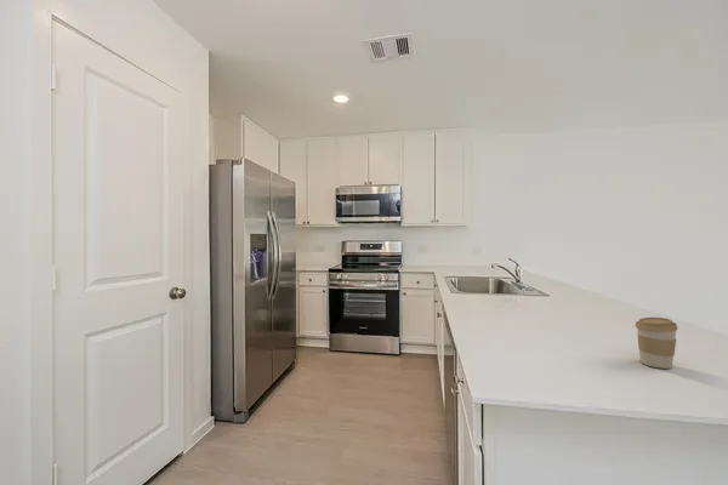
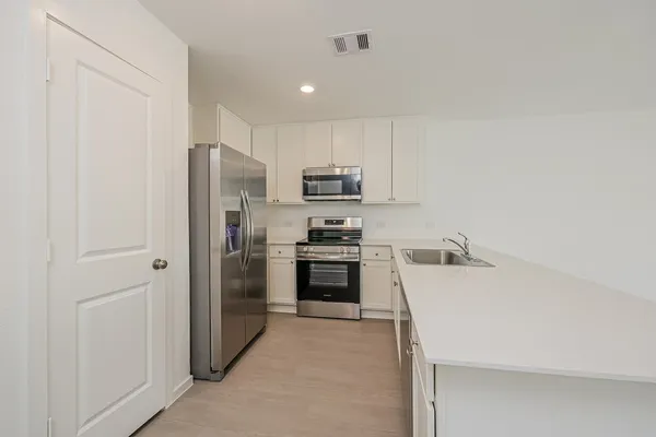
- coffee cup [635,316,679,370]
